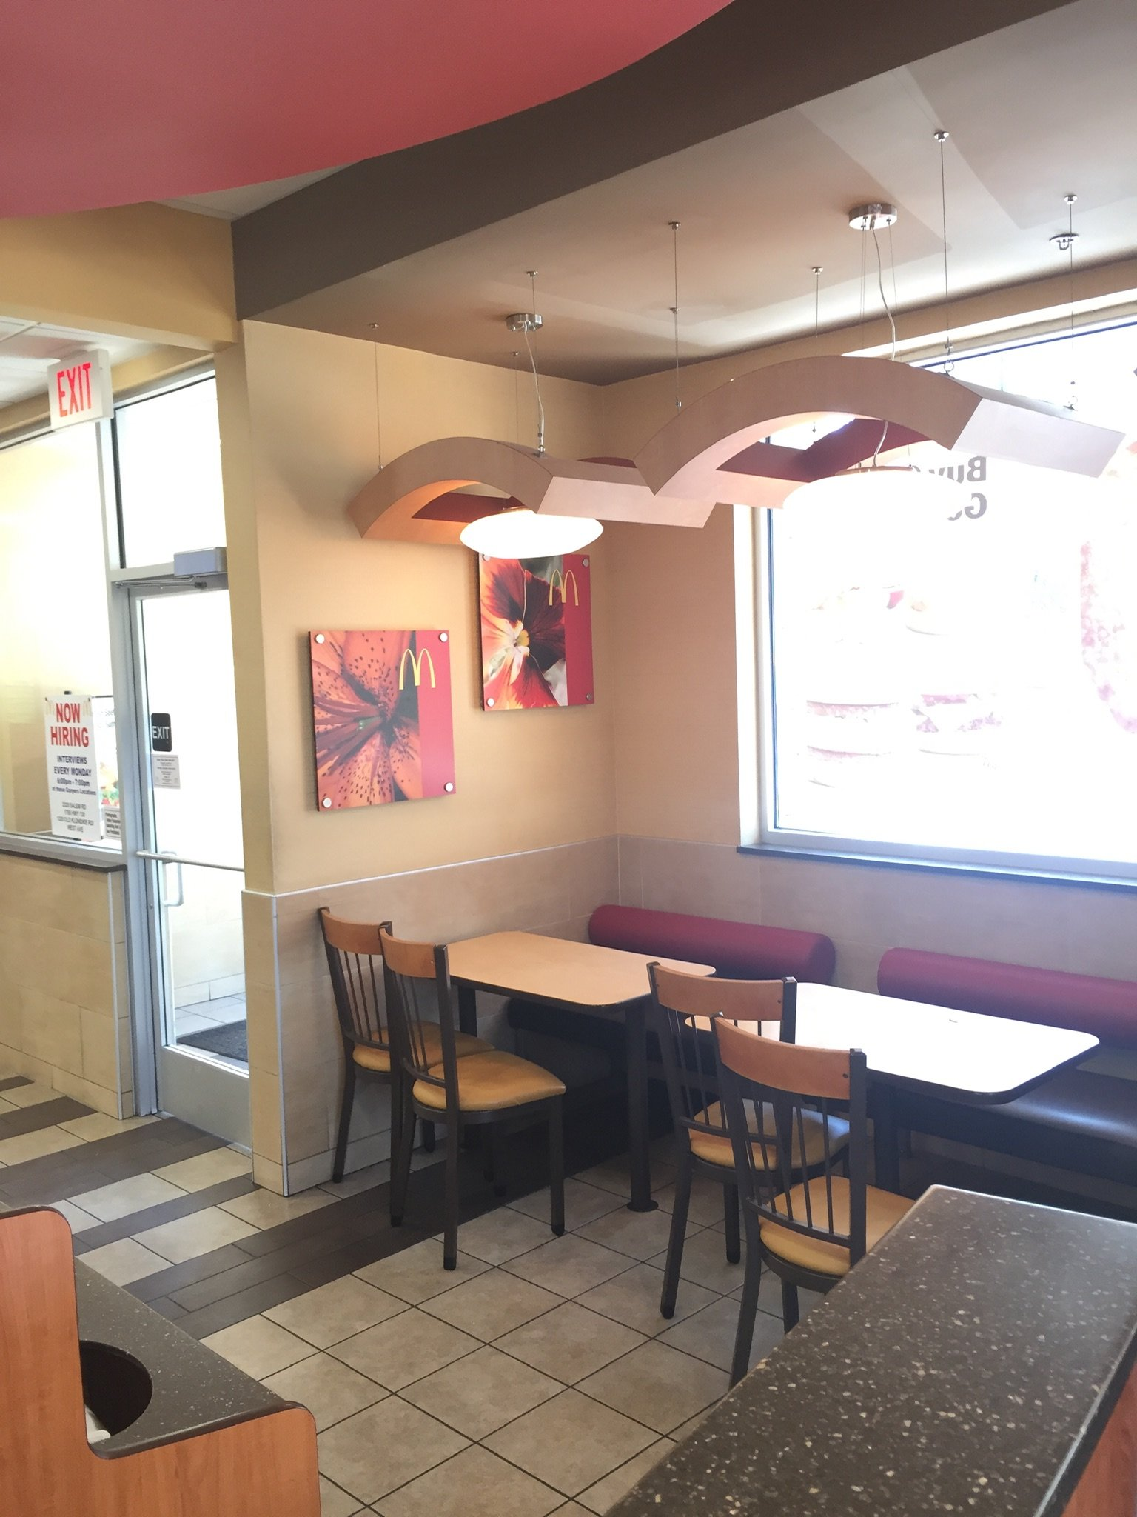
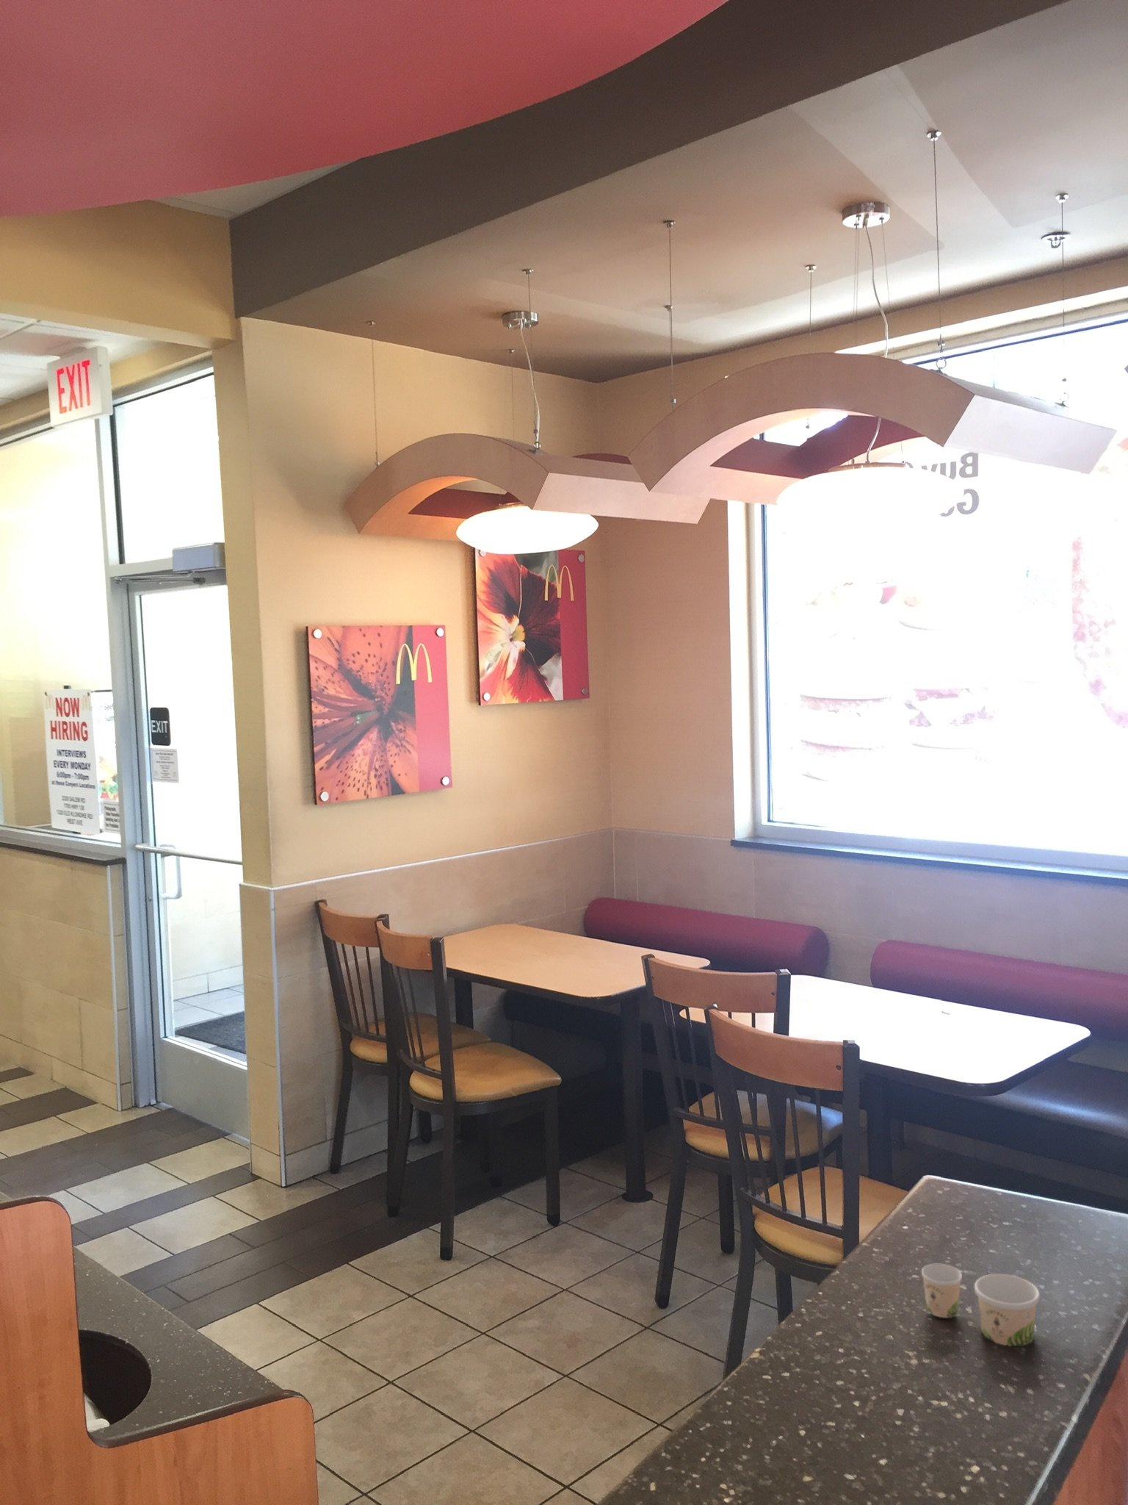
+ paper cup [921,1263,1040,1347]
